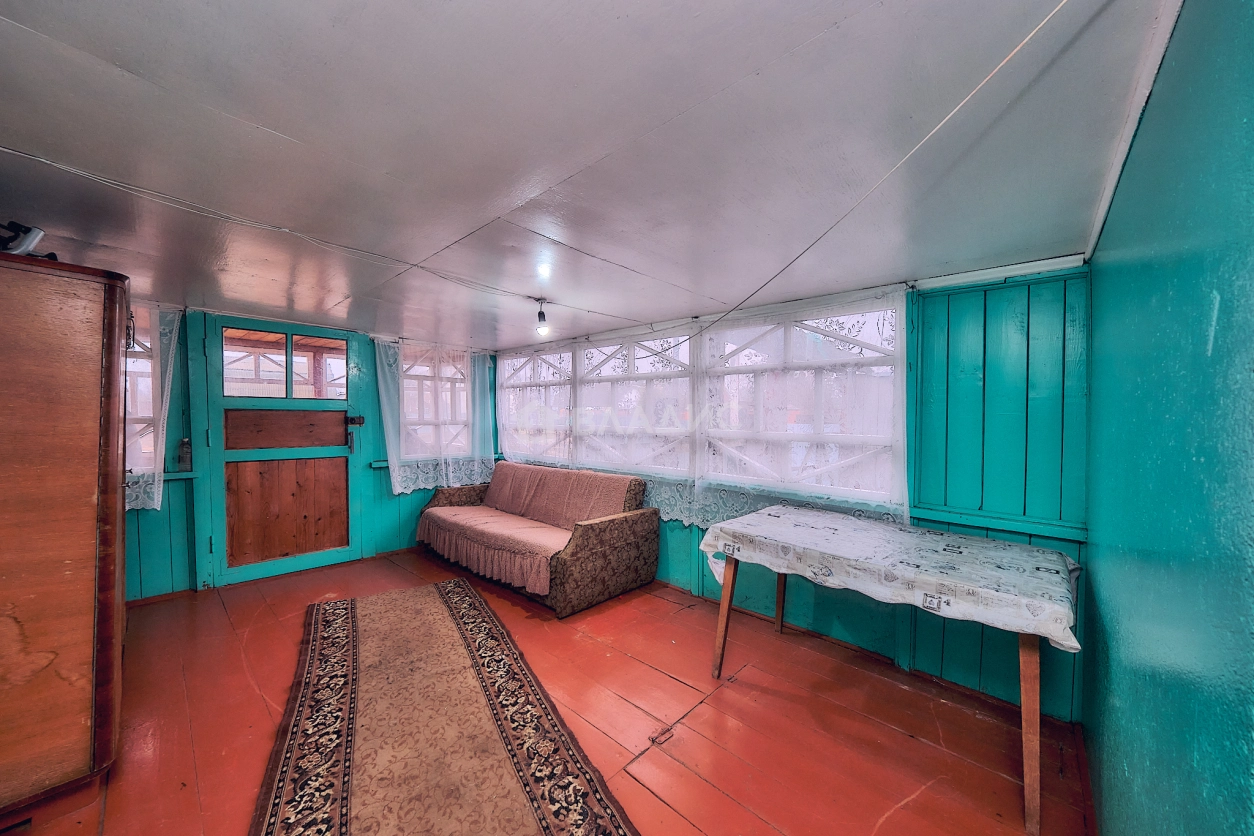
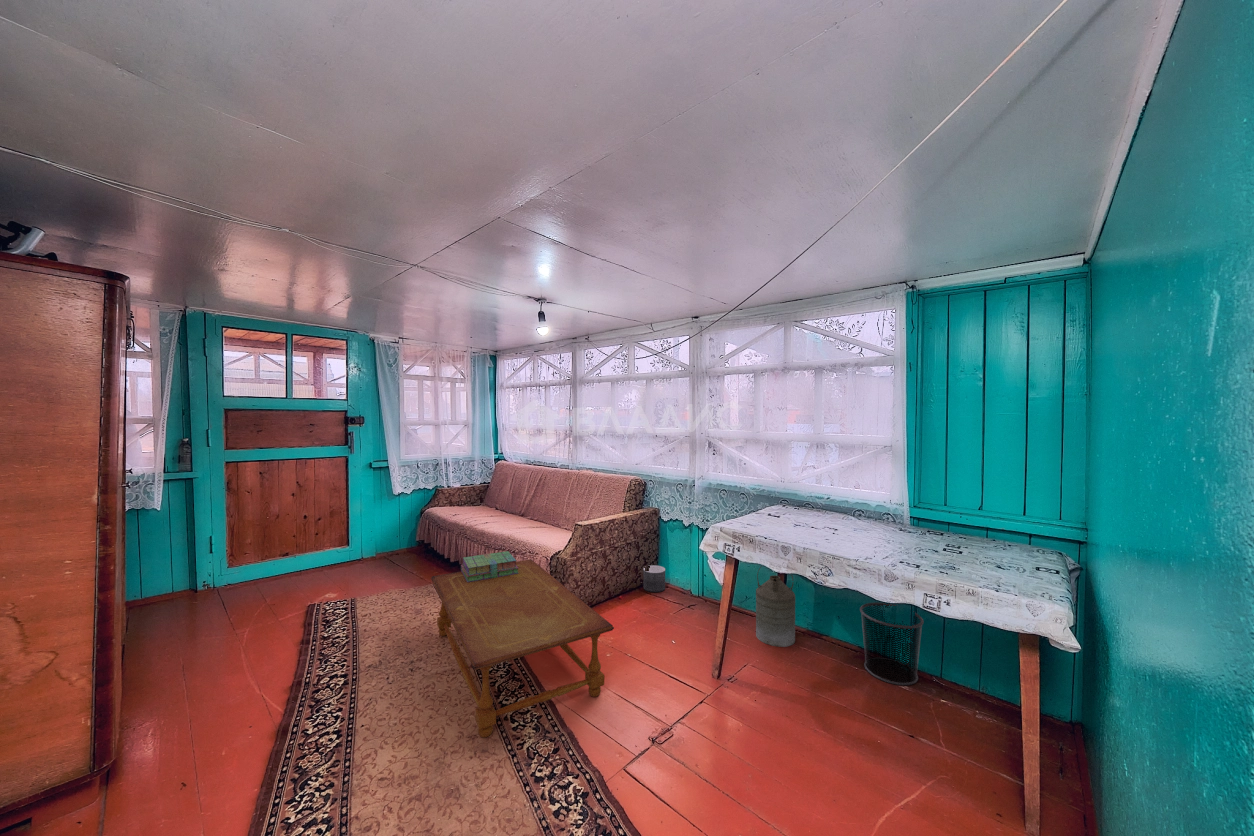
+ coffee table [430,558,615,738]
+ waste bin [859,602,925,686]
+ stack of books [460,550,518,582]
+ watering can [755,565,796,648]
+ planter [642,564,666,593]
